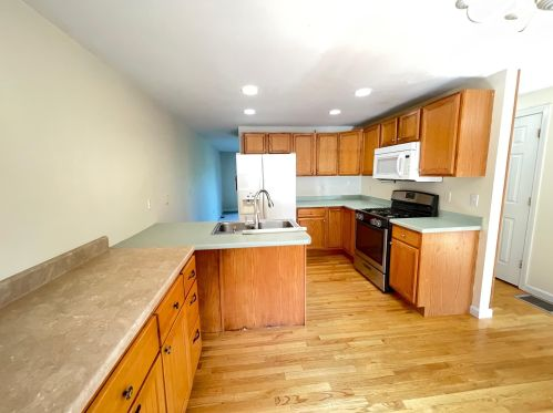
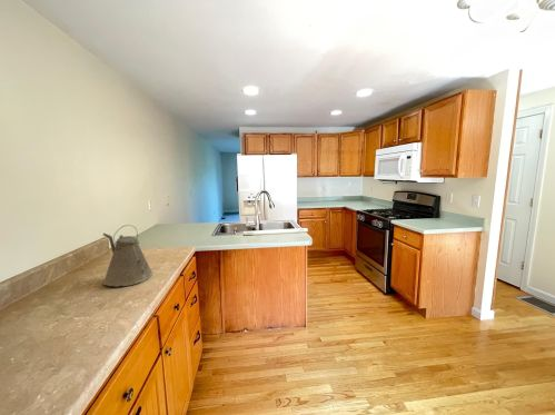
+ kettle [102,224,153,288]
